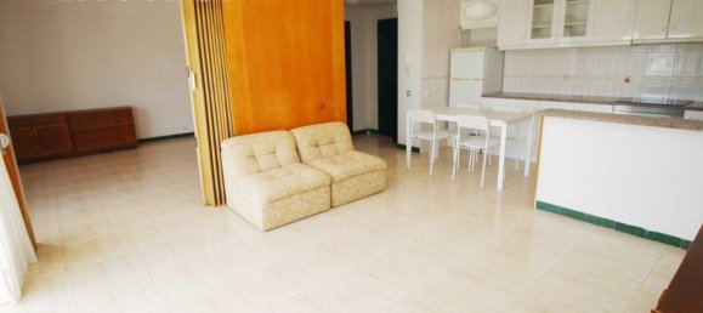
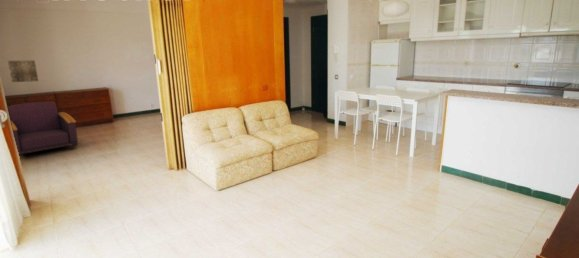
+ wall art [7,59,39,83]
+ armchair [7,101,79,155]
